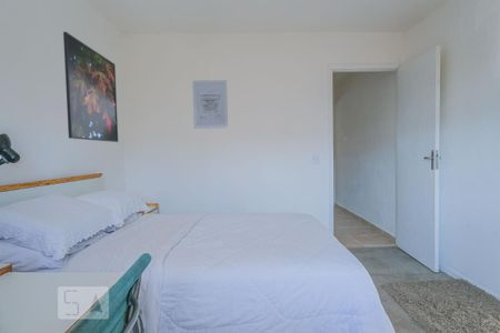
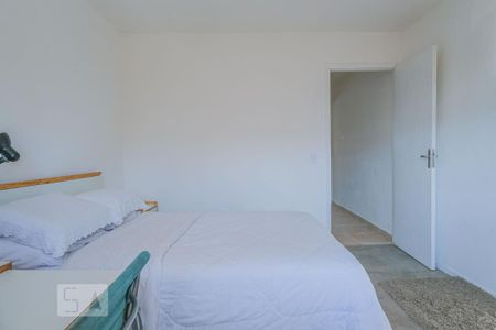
- wall art [191,79,229,130]
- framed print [62,31,119,143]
